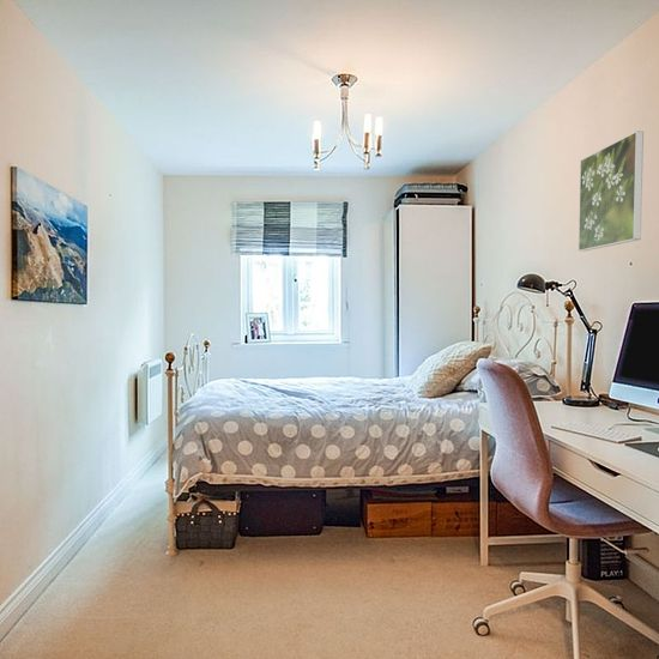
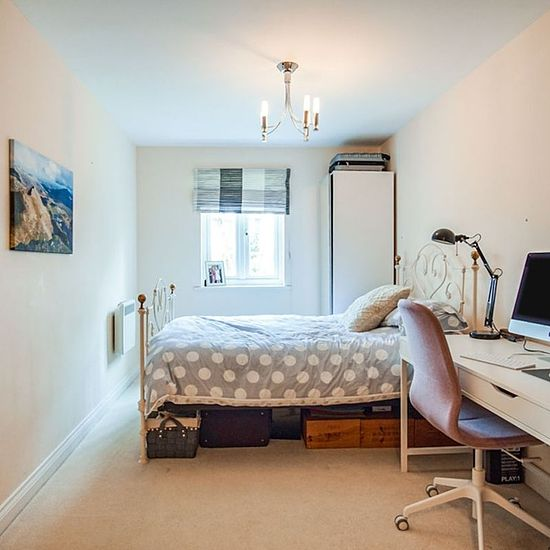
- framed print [578,129,645,253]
